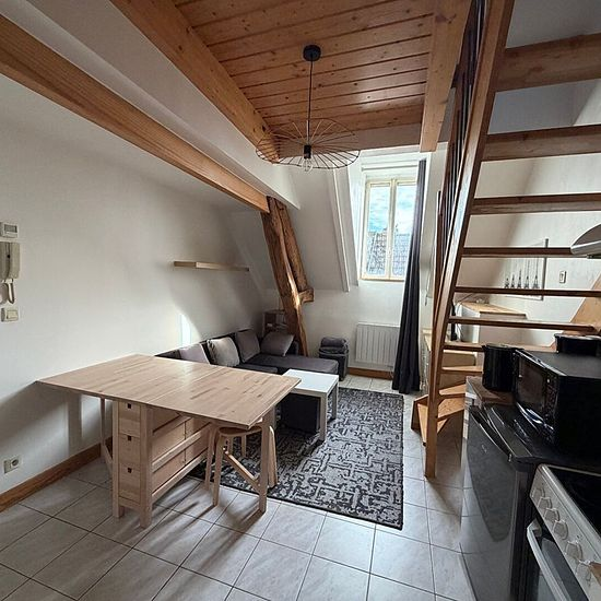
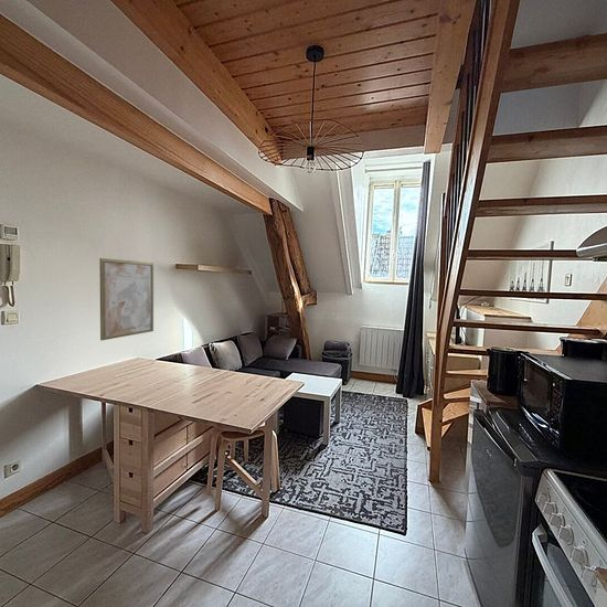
+ wall art [98,257,155,342]
